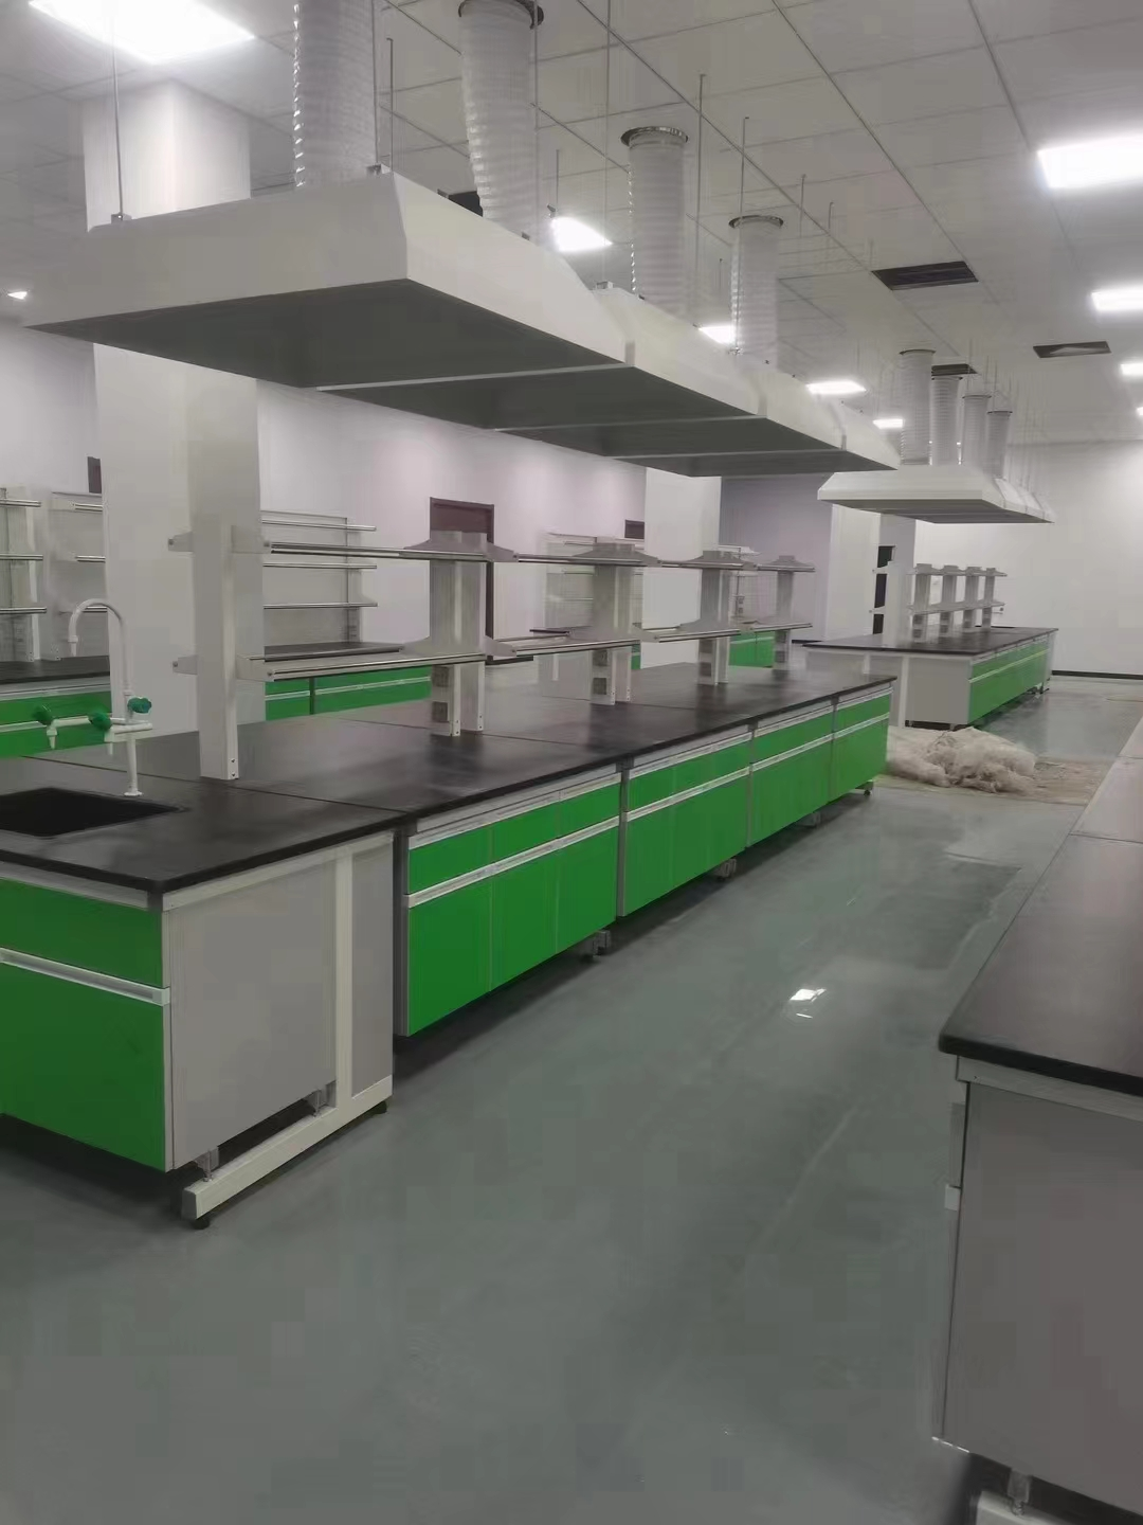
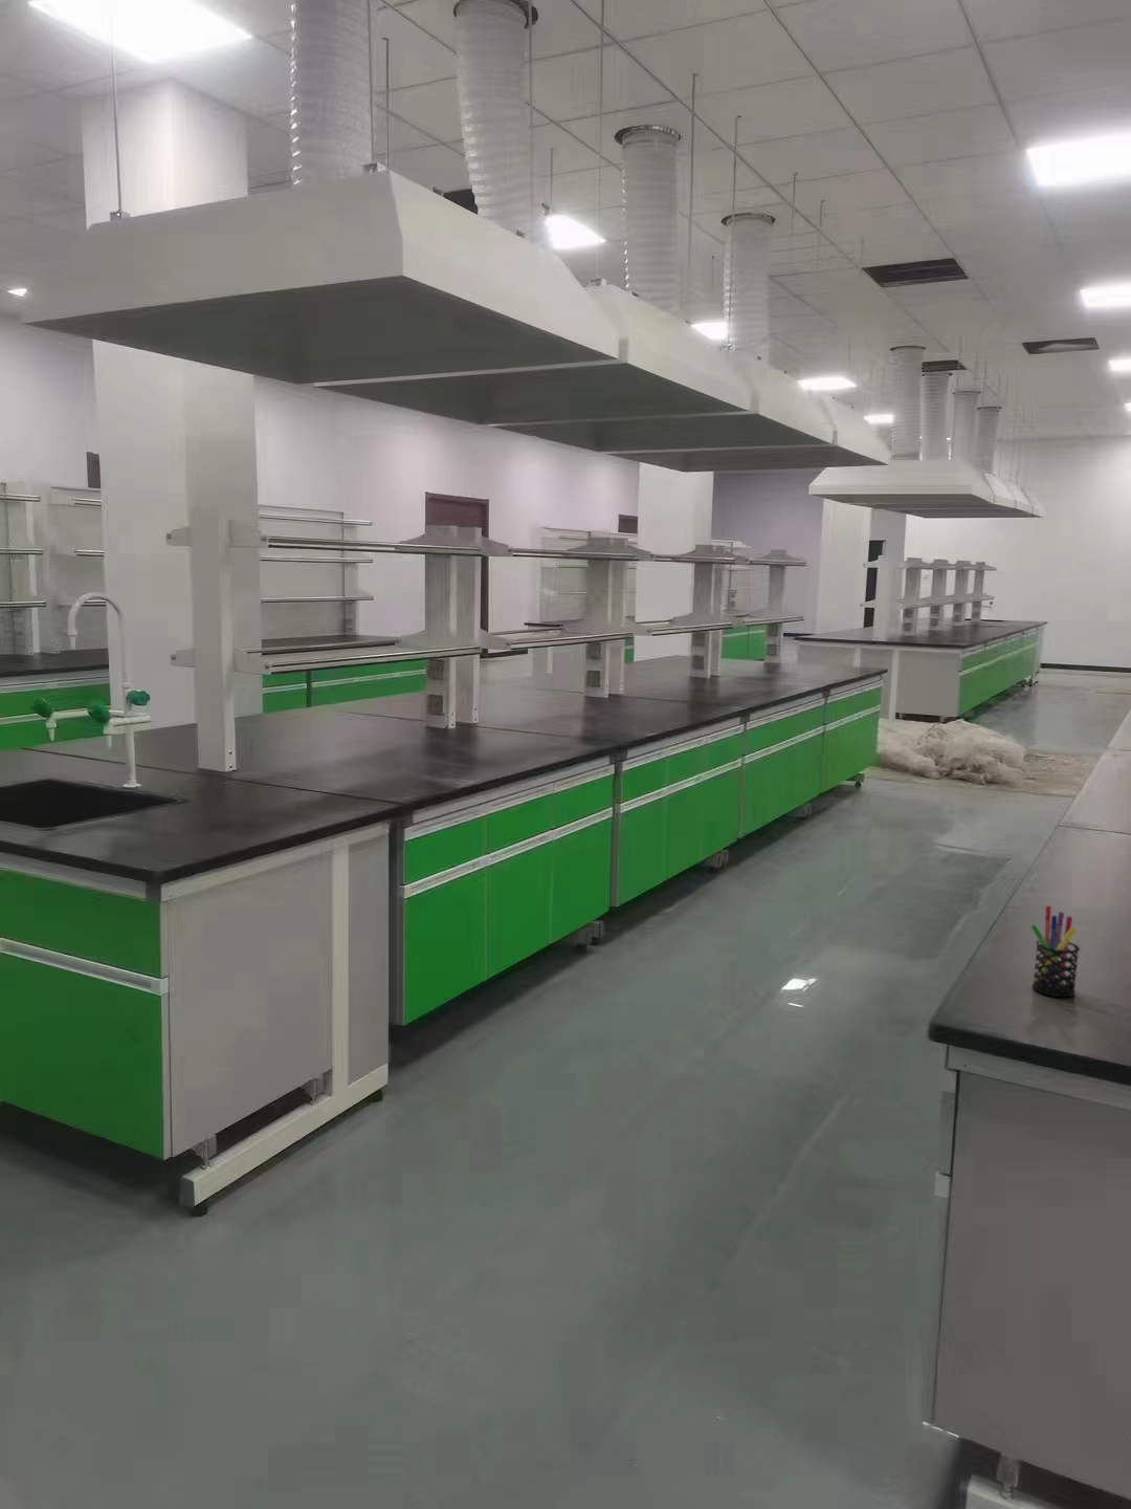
+ pen holder [1029,904,1081,998]
